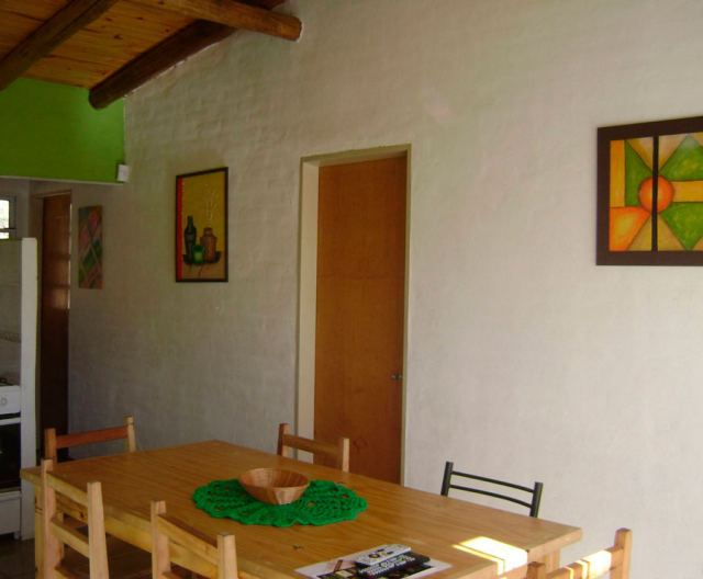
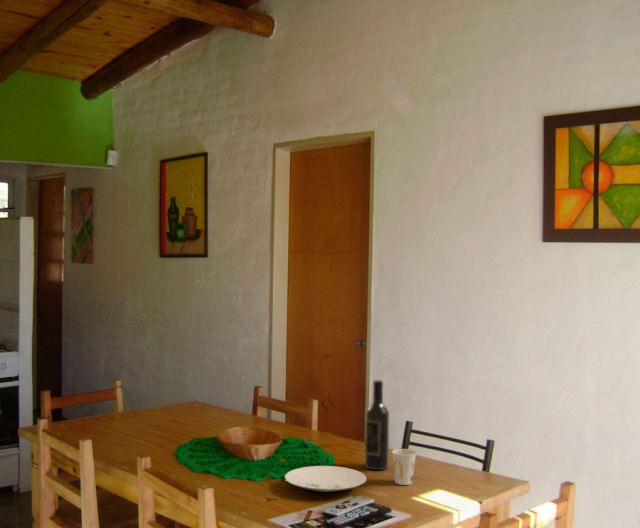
+ cup [391,448,417,486]
+ plate [284,465,368,493]
+ wine bottle [364,379,390,471]
